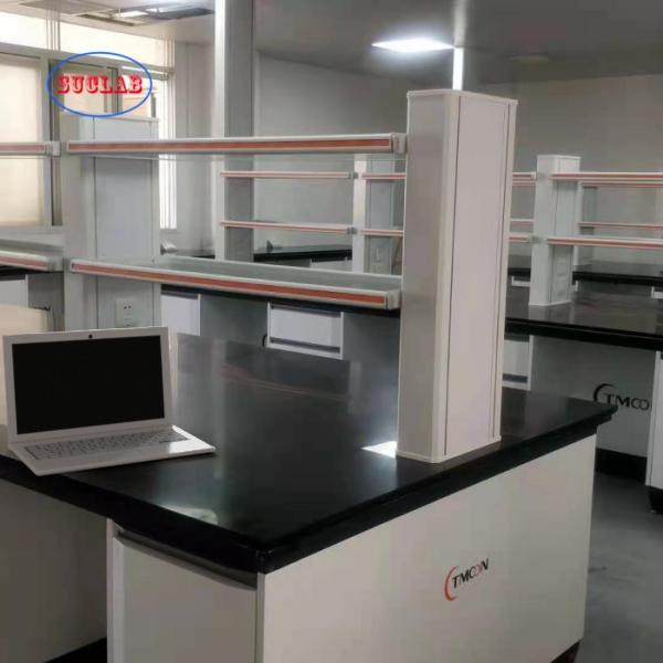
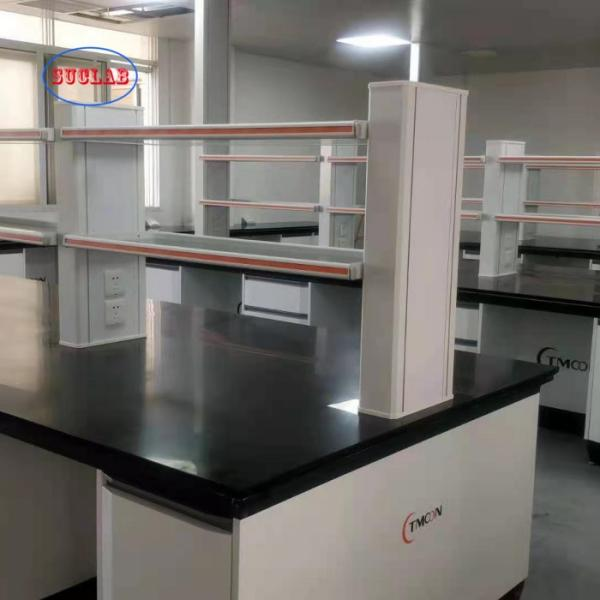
- laptop [1,325,217,477]
